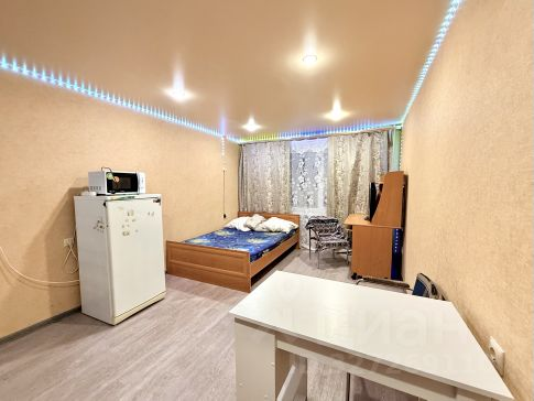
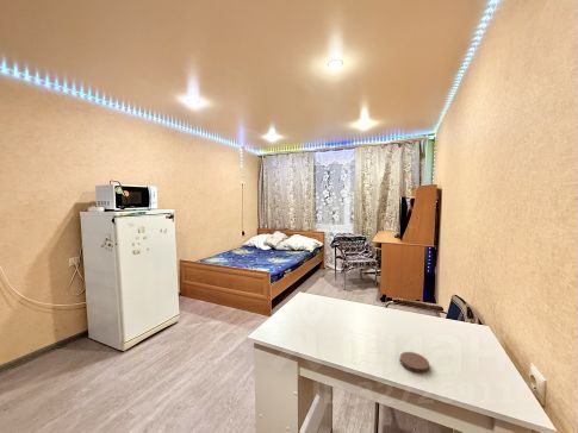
+ coaster [399,351,430,374]
